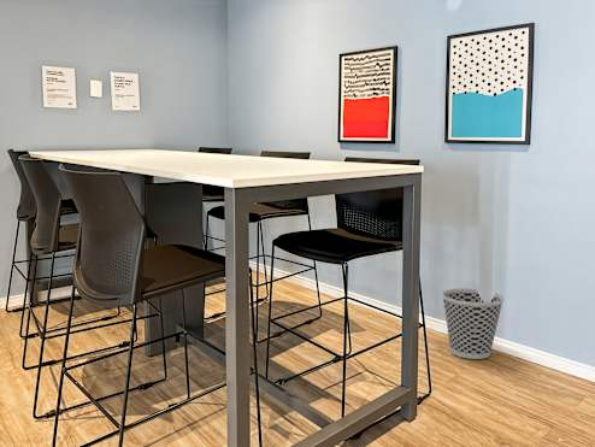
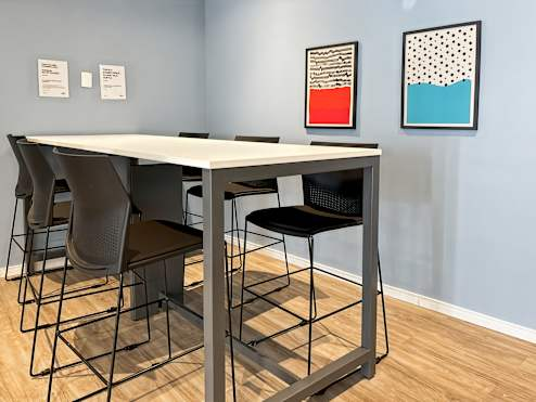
- wastebasket [441,287,506,360]
